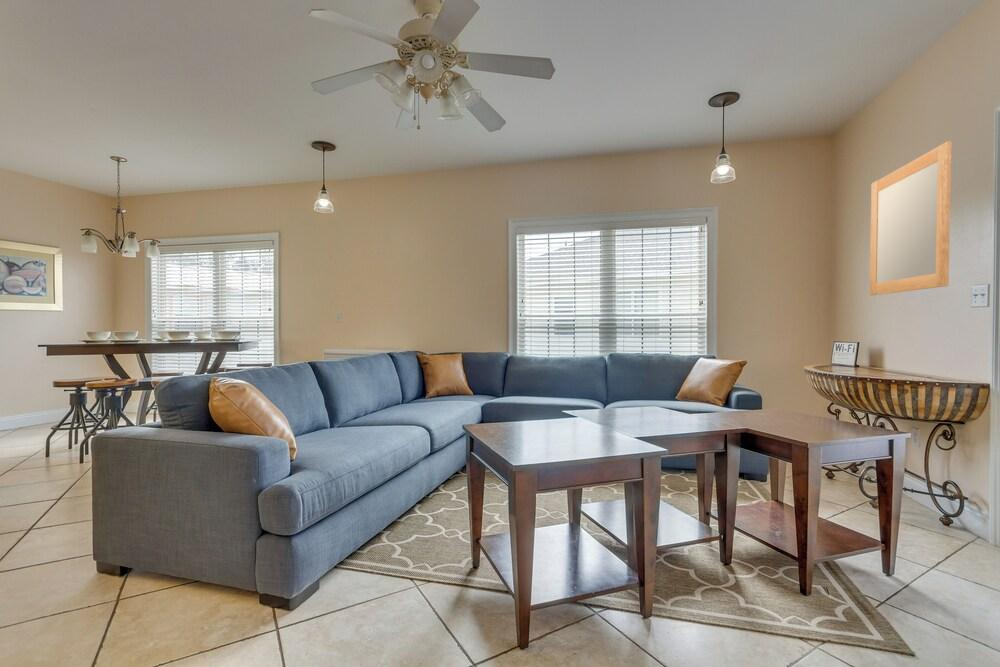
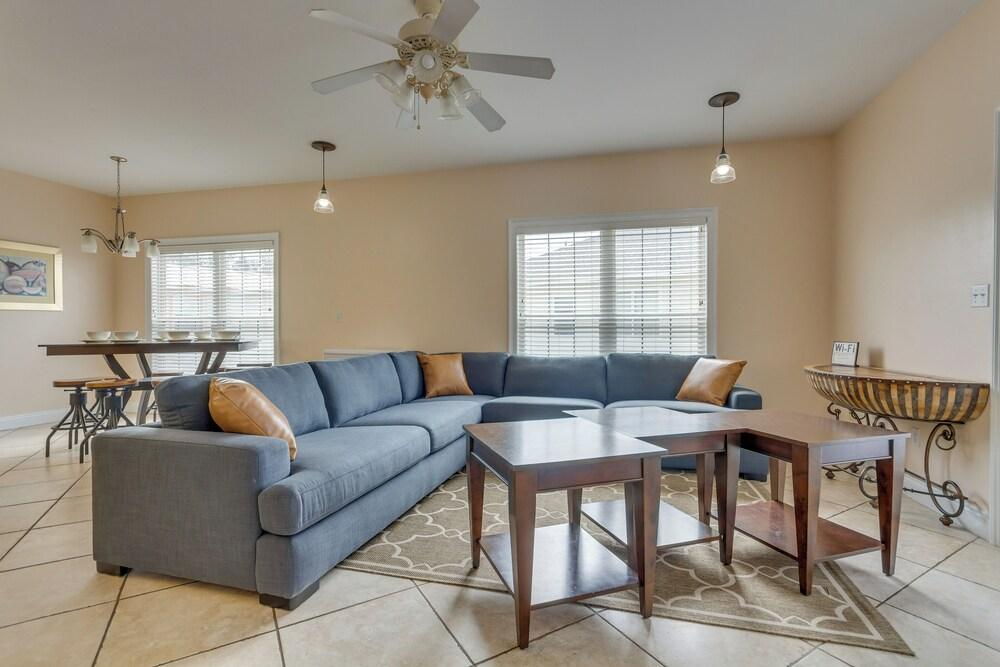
- home mirror [869,140,952,296]
